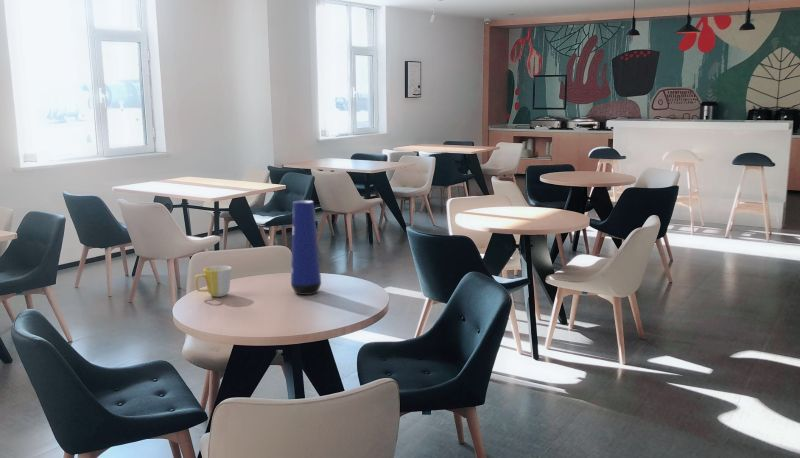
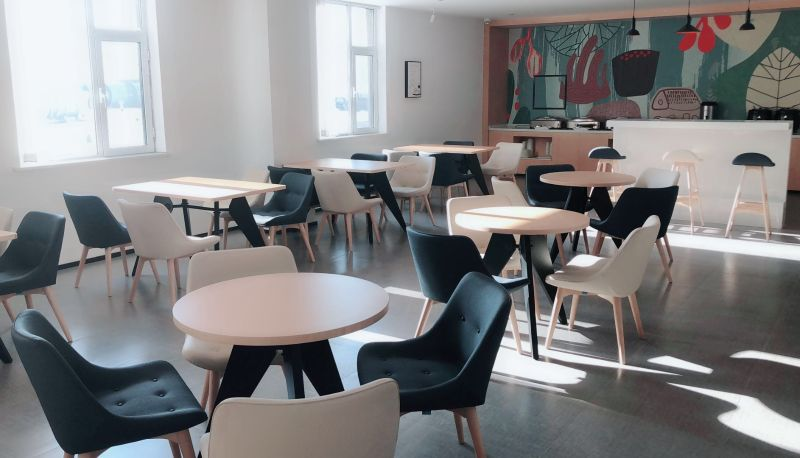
- vase [290,199,322,296]
- mug [194,265,232,298]
